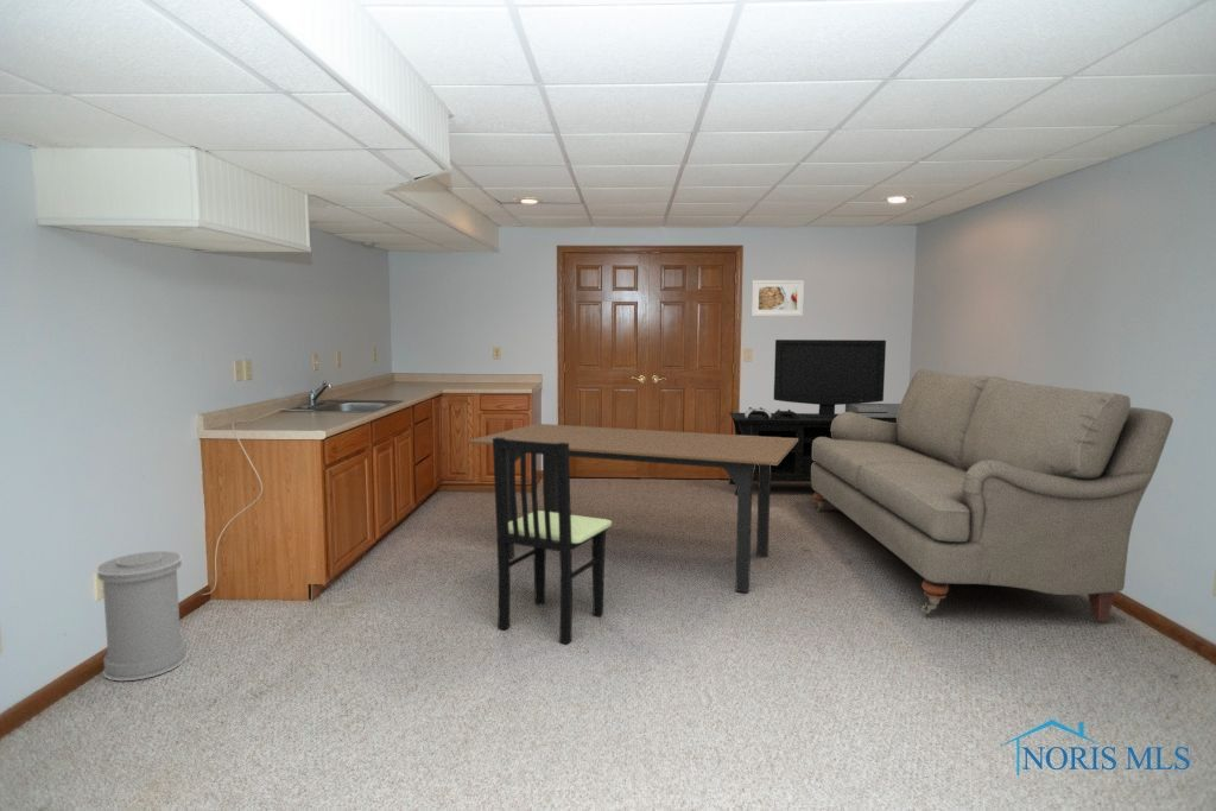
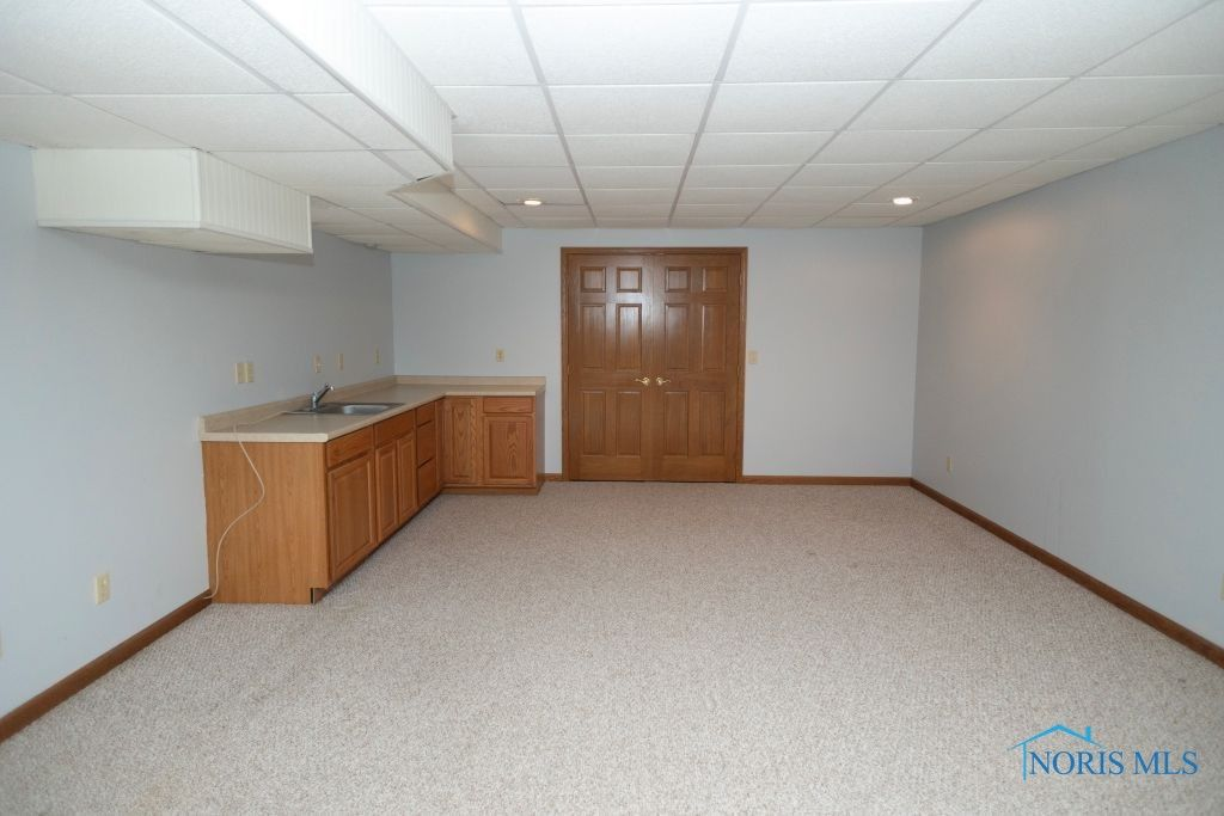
- sofa [810,368,1174,622]
- media console [728,338,901,495]
- dining chair [492,437,613,645]
- trash can [95,550,189,682]
- dining table [466,423,798,594]
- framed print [750,279,805,317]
